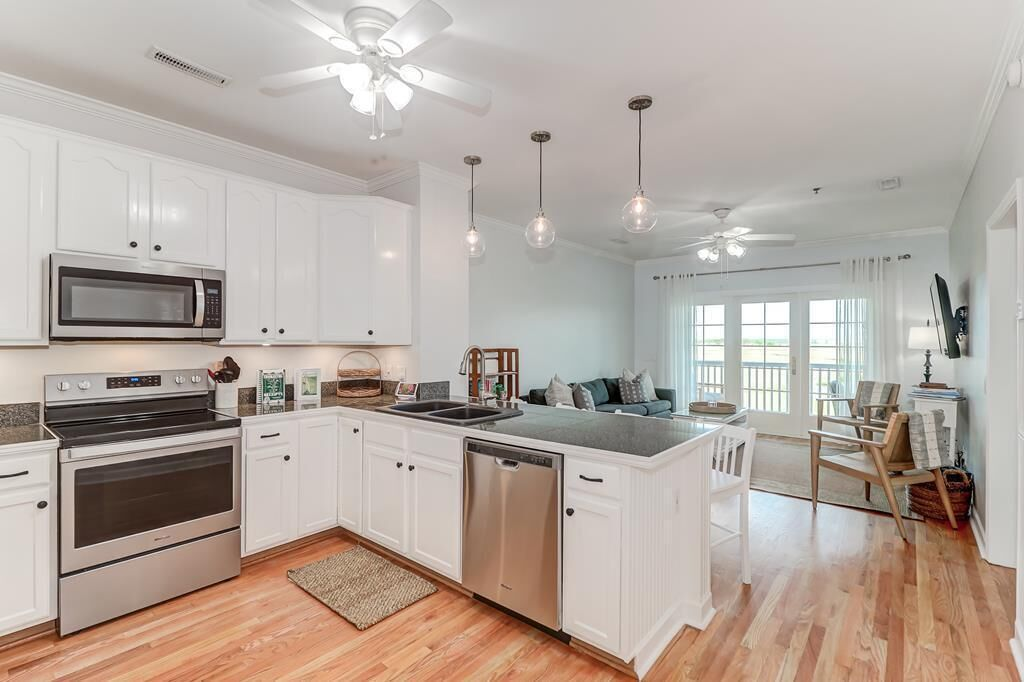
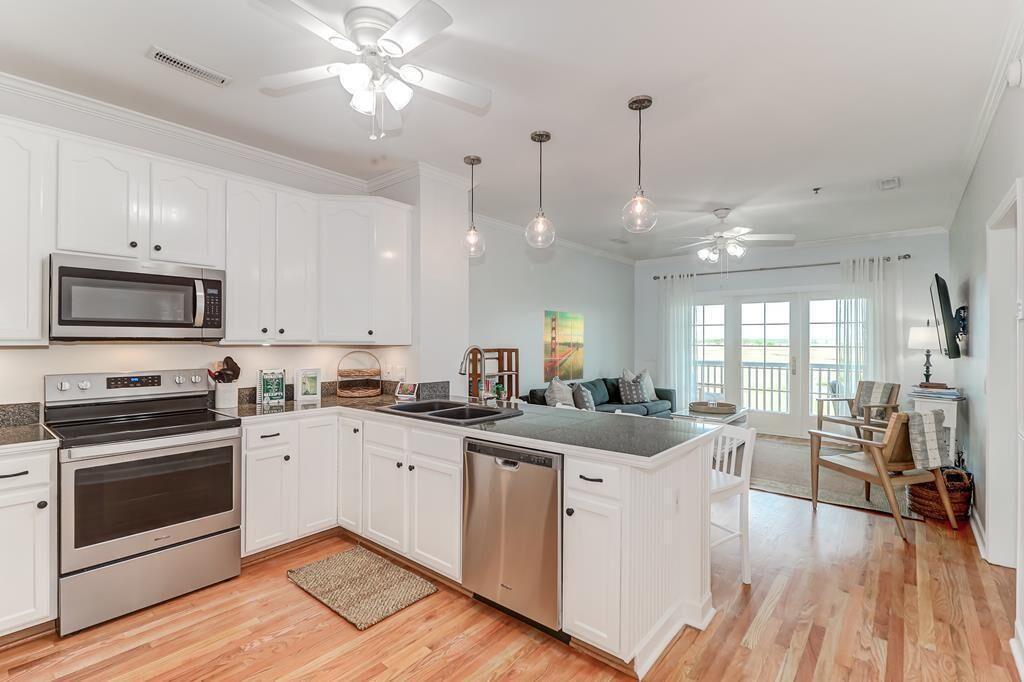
+ wall art [542,310,584,384]
